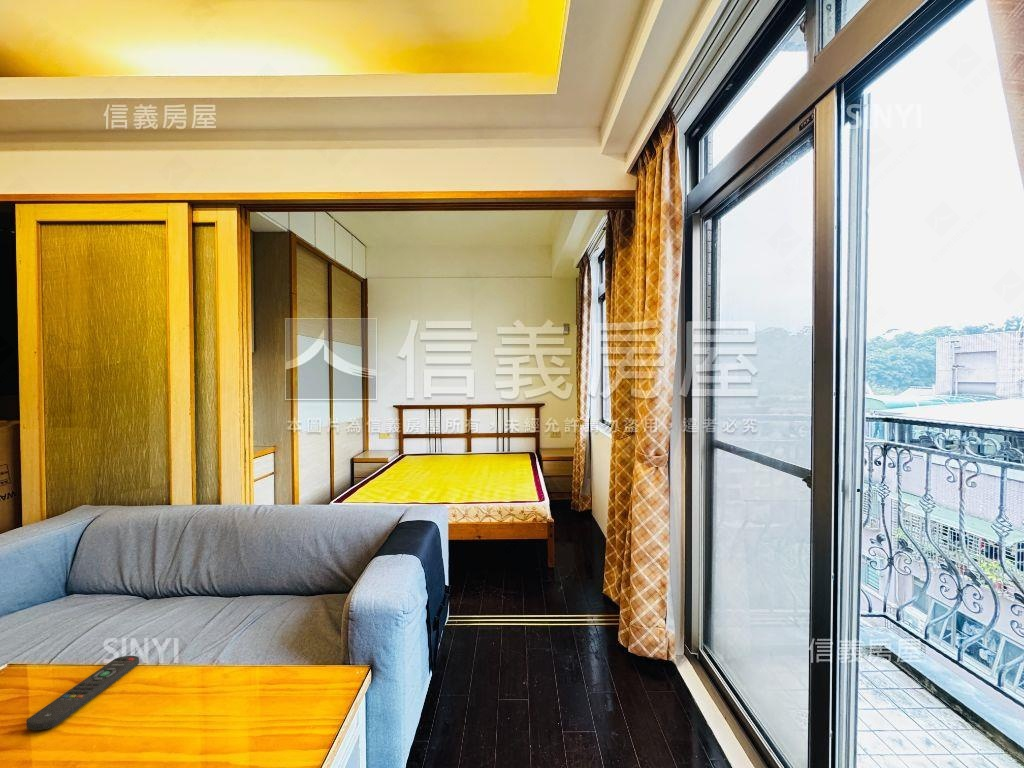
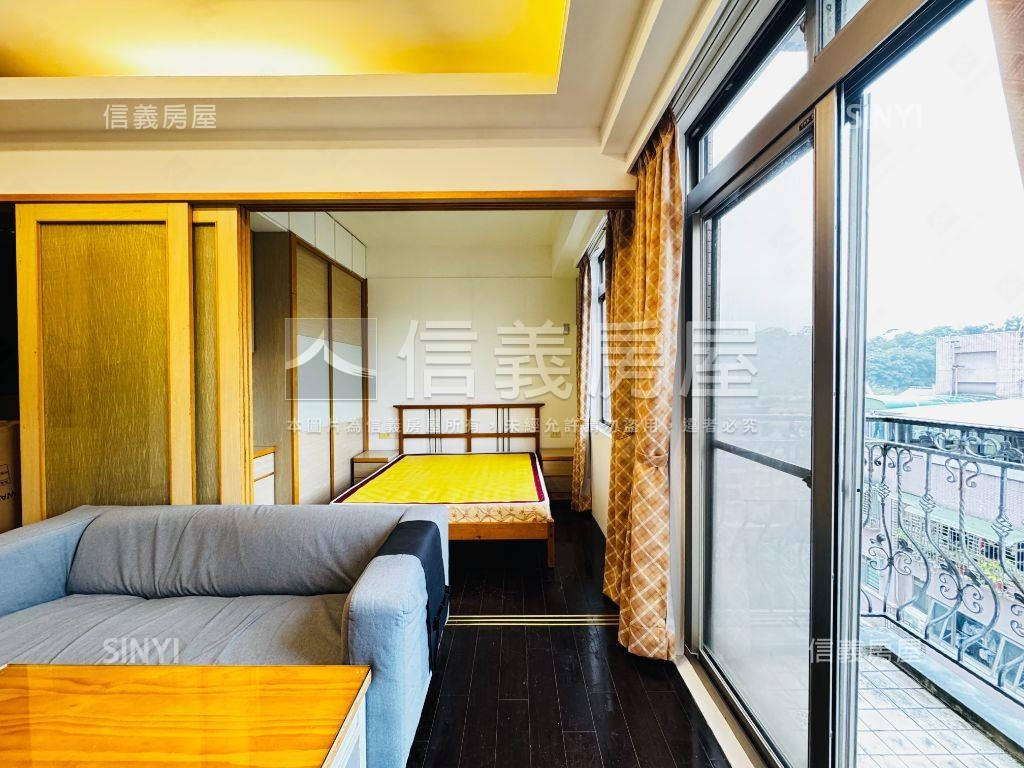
- remote control [25,655,140,731]
